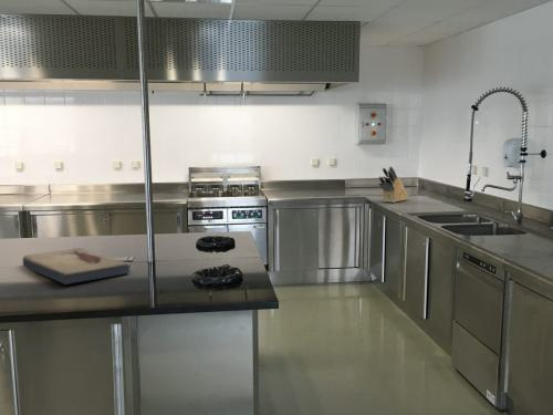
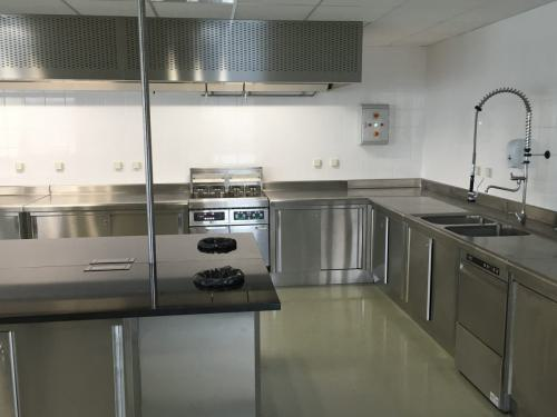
- fish fossil [22,247,131,286]
- knife block [378,165,409,204]
